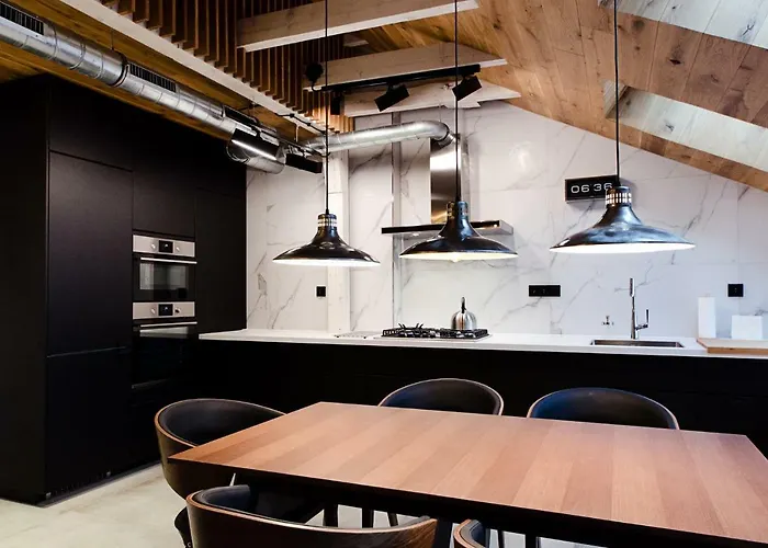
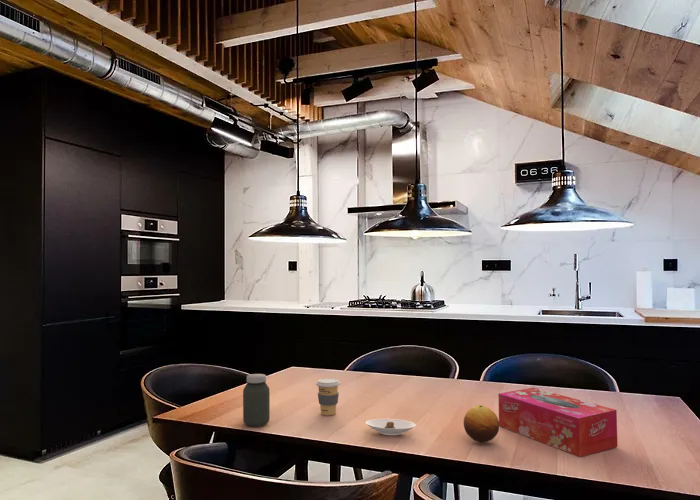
+ jar [242,373,271,428]
+ coffee cup [315,377,341,416]
+ tissue box [497,387,619,458]
+ fruit [463,404,500,443]
+ saucer [364,418,416,436]
